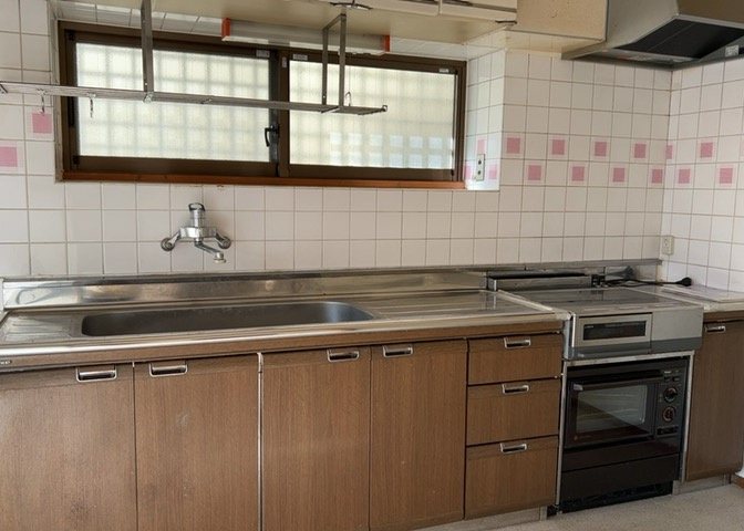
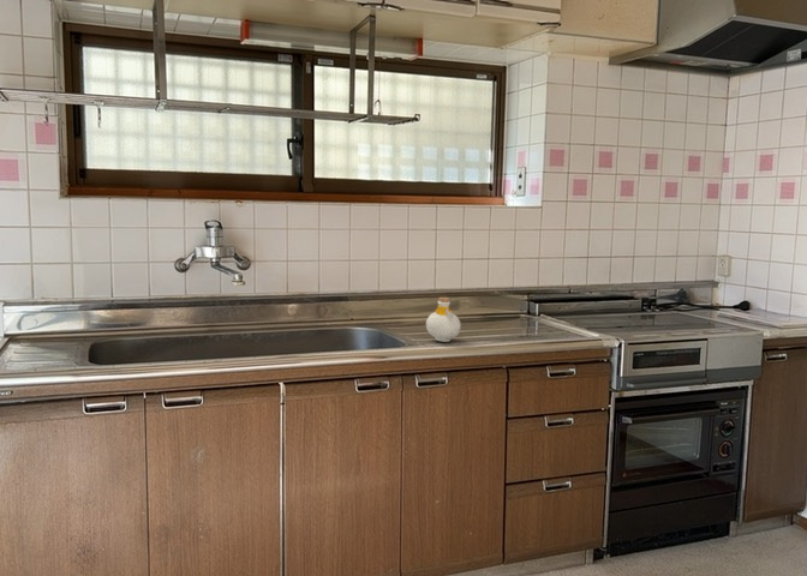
+ bottle [425,296,462,343]
